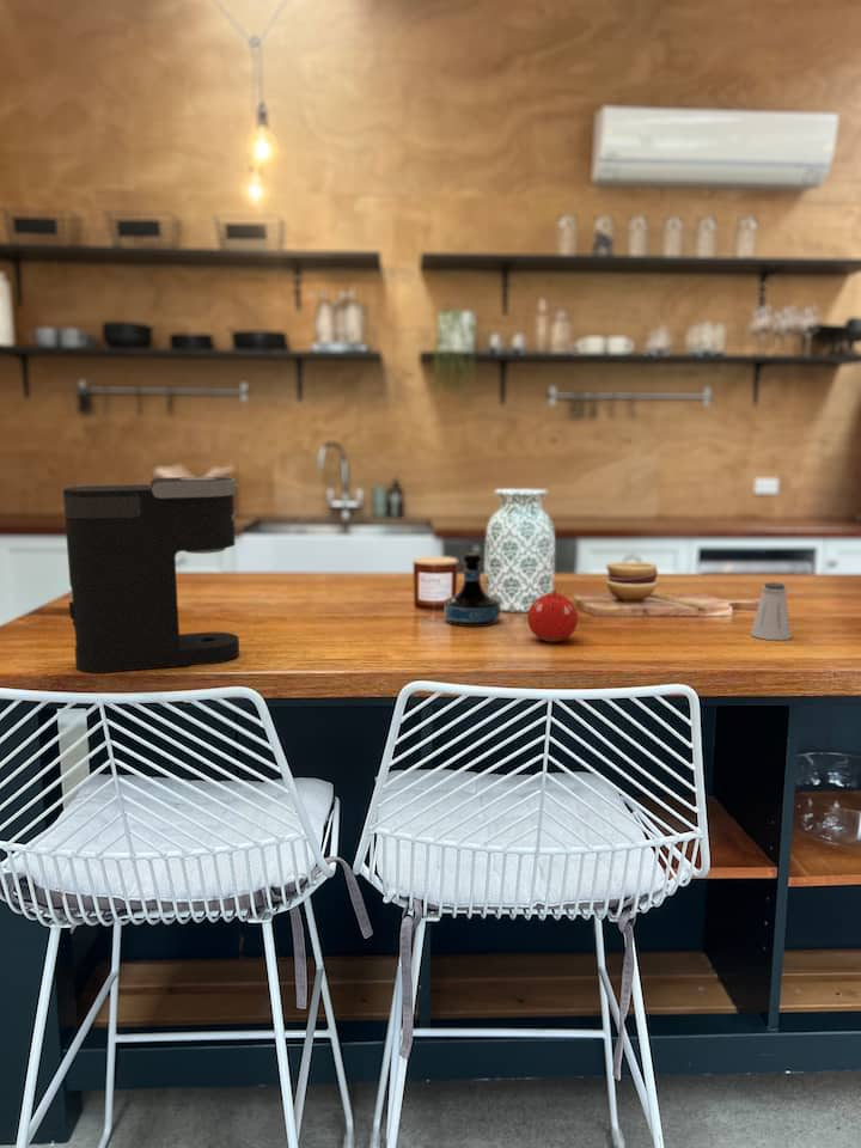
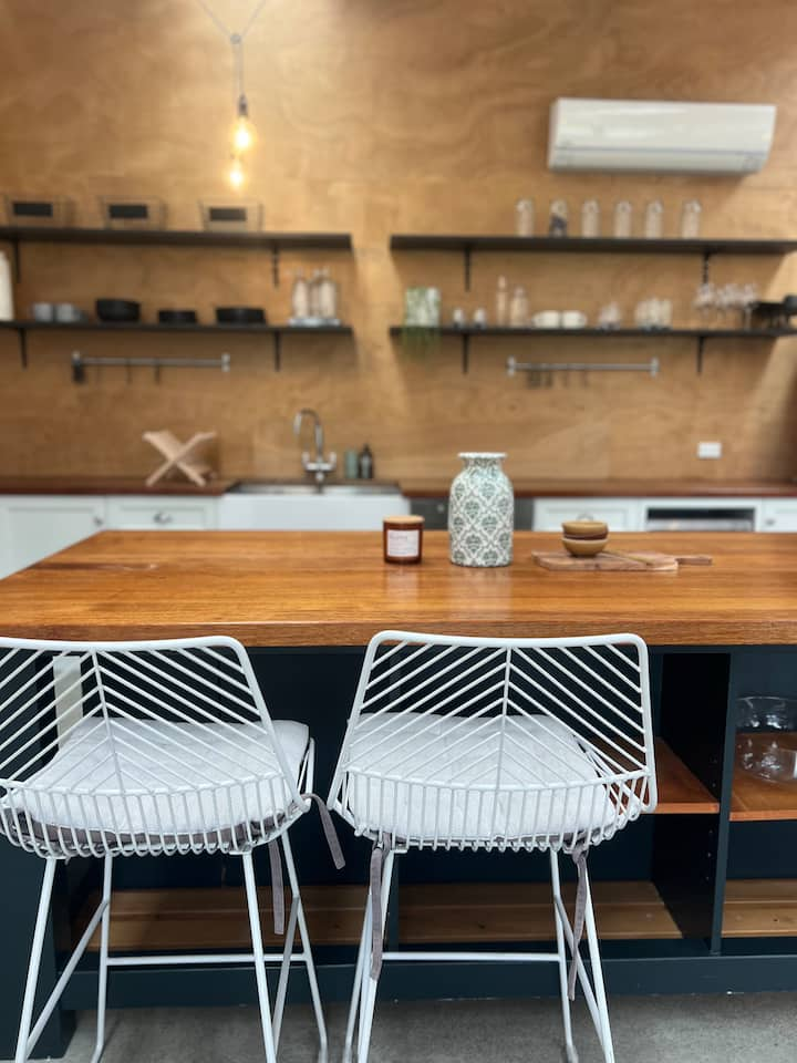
- coffee maker [62,476,240,674]
- fruit [526,590,579,643]
- saltshaker [750,581,793,641]
- tequila bottle [442,551,501,628]
